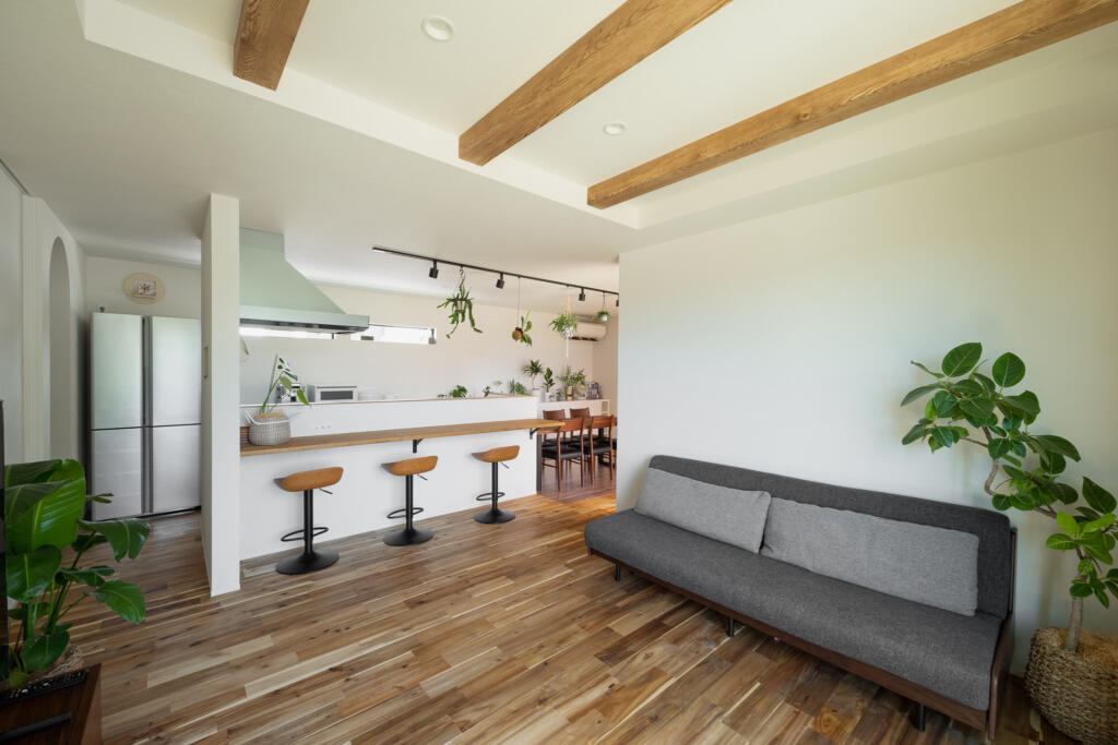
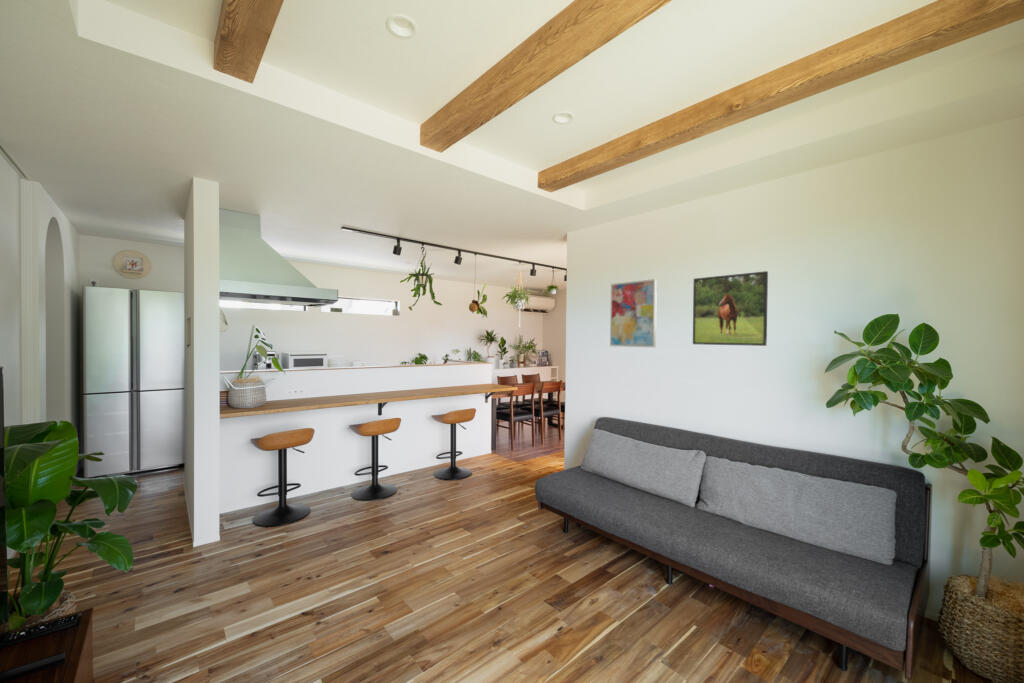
+ wall art [609,278,658,348]
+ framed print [692,270,769,347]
